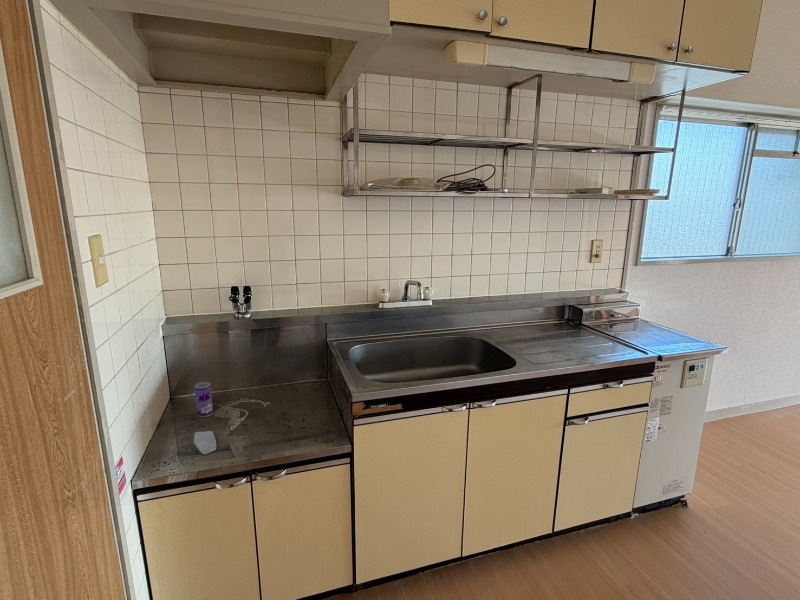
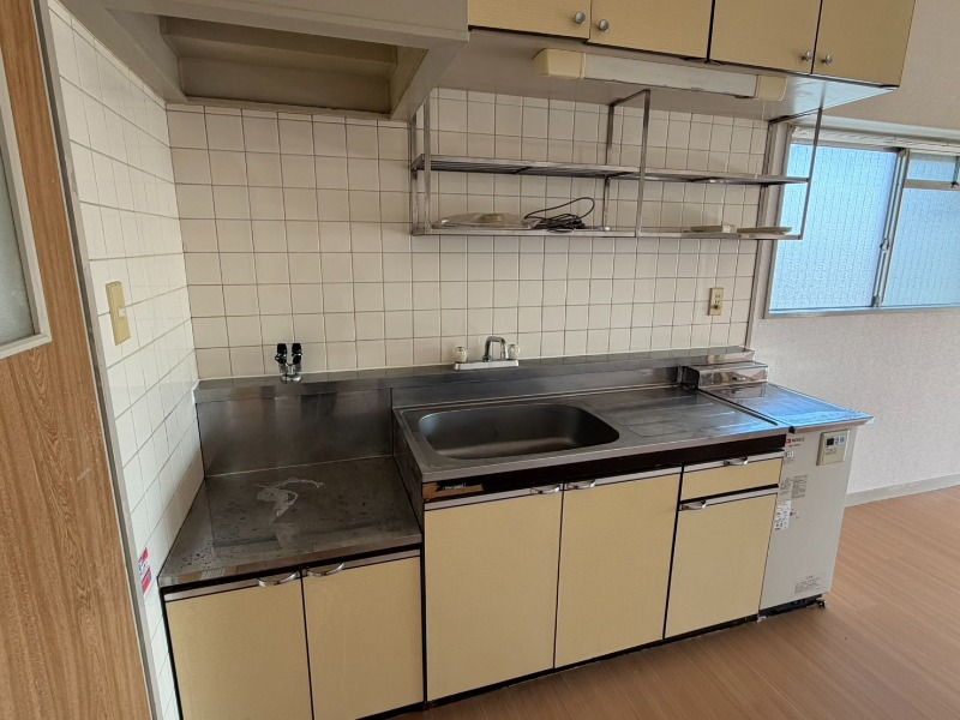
- soap bar [193,430,217,455]
- beverage can [194,381,214,418]
